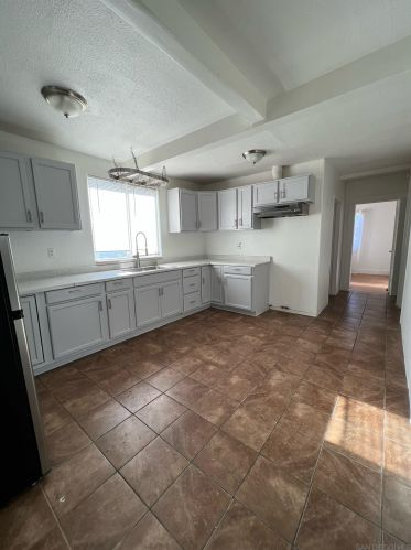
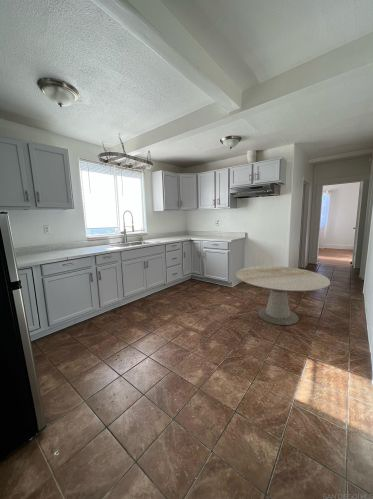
+ round table [235,265,331,326]
